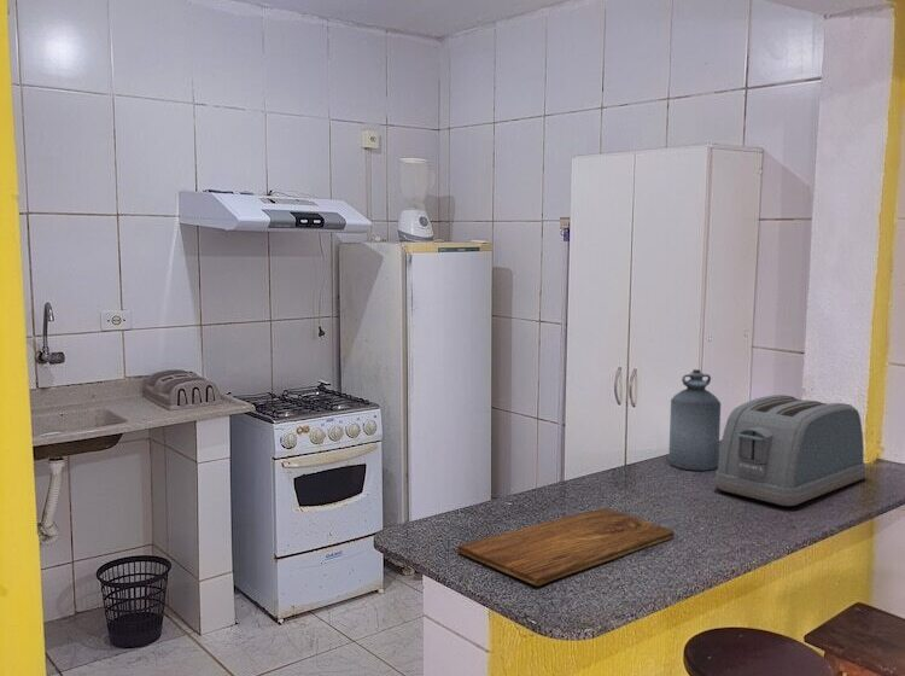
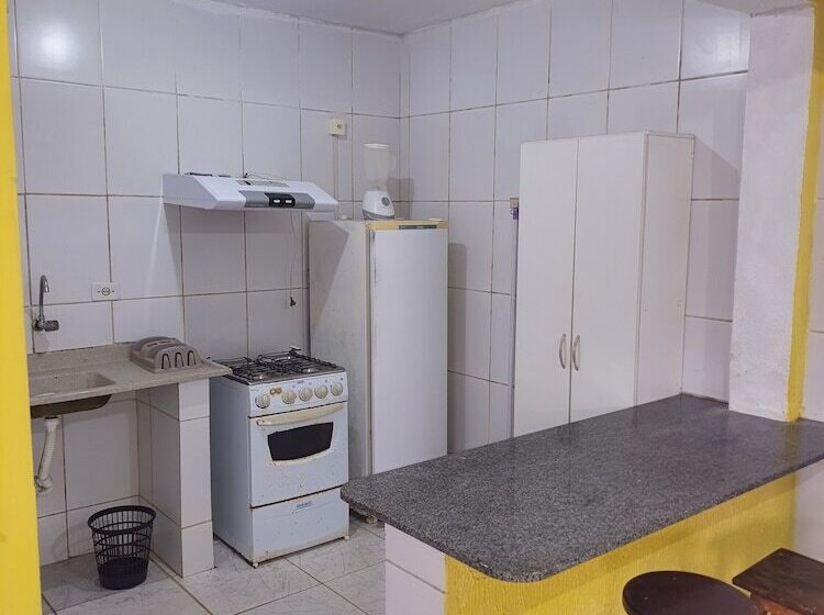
- toaster [713,394,866,507]
- cutting board [457,507,676,587]
- bottle [667,368,722,472]
